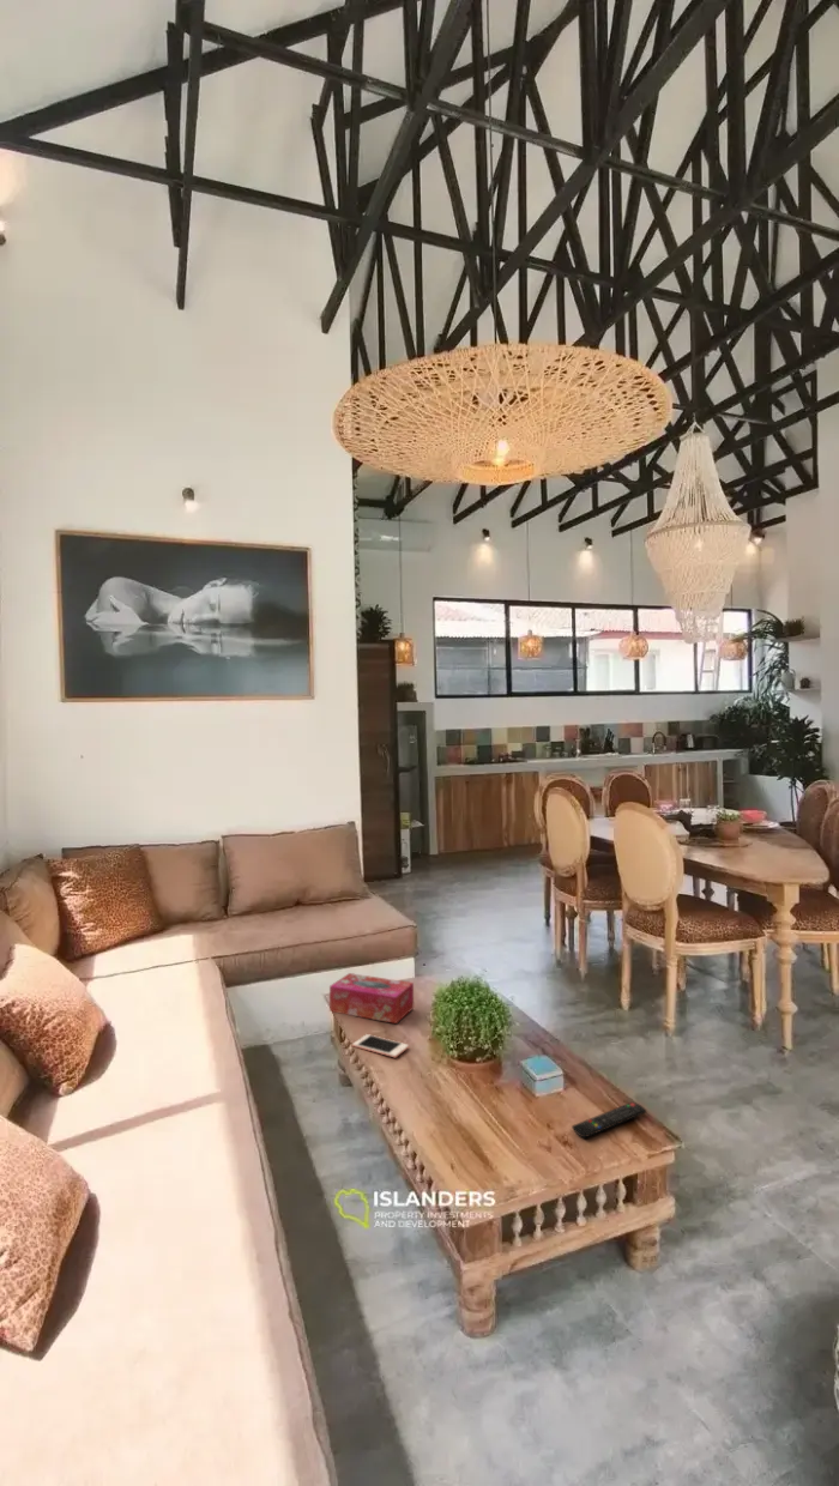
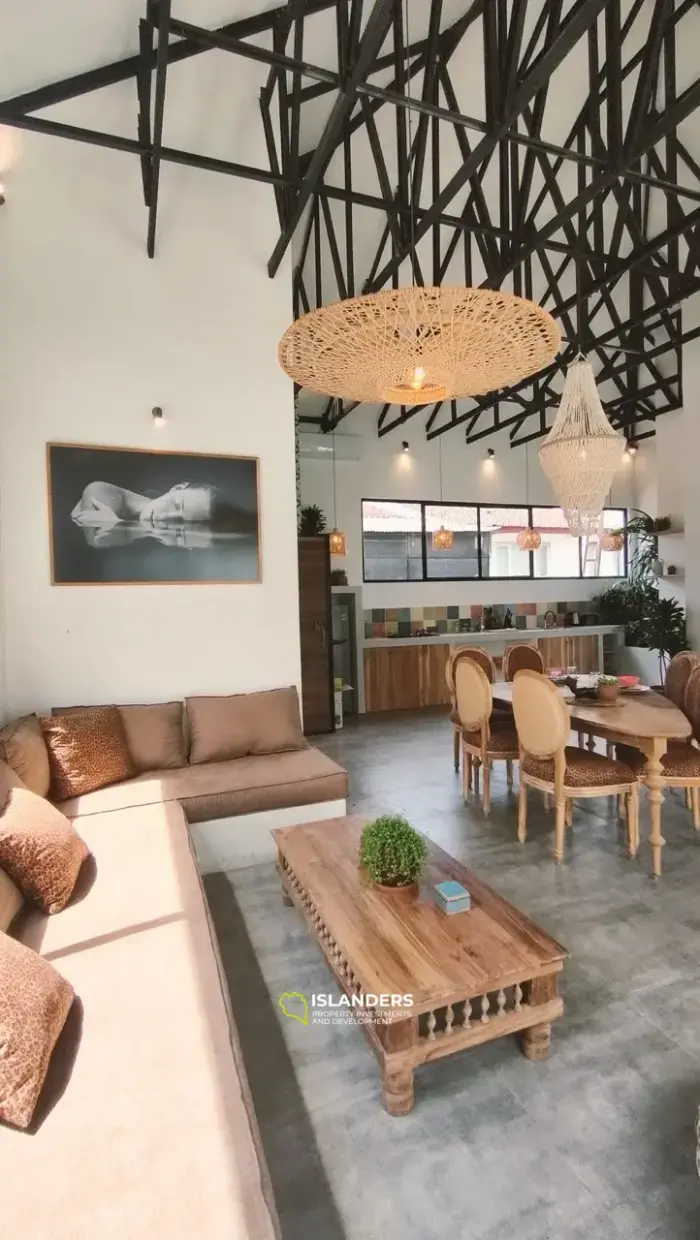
- remote control [571,1100,647,1138]
- tissue box [328,972,415,1025]
- cell phone [351,1033,410,1058]
